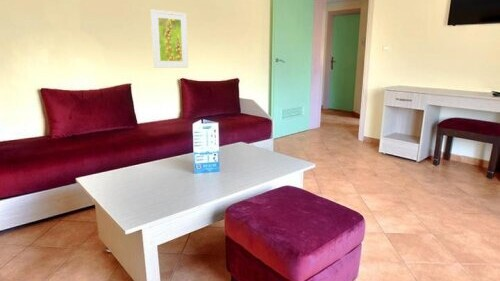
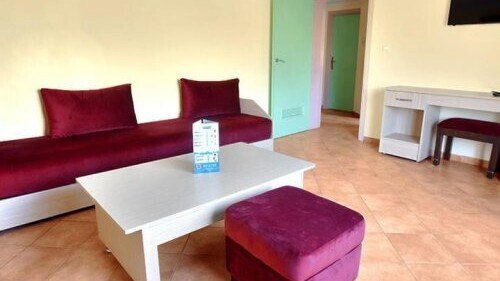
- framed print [150,9,189,69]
